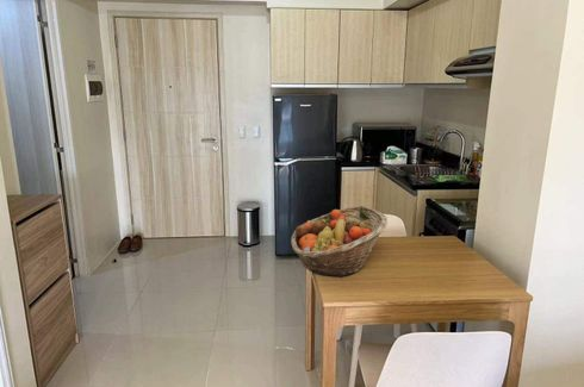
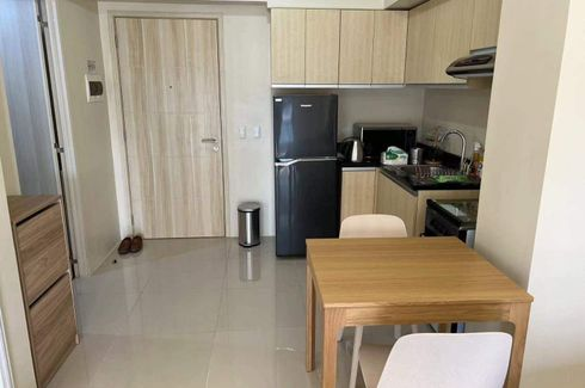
- fruit basket [290,205,389,277]
